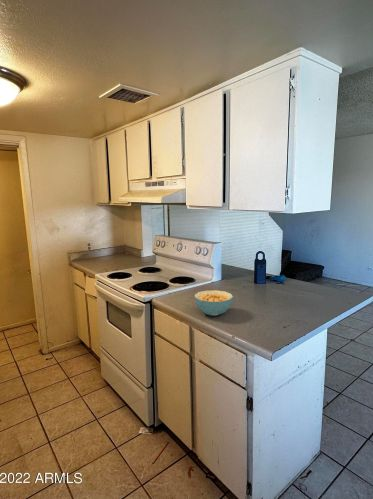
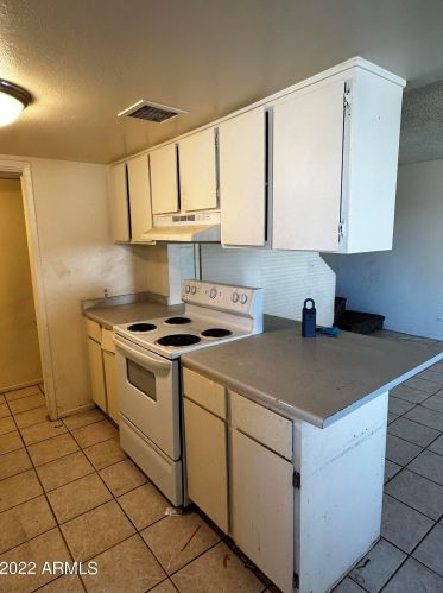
- cereal bowl [194,289,234,317]
